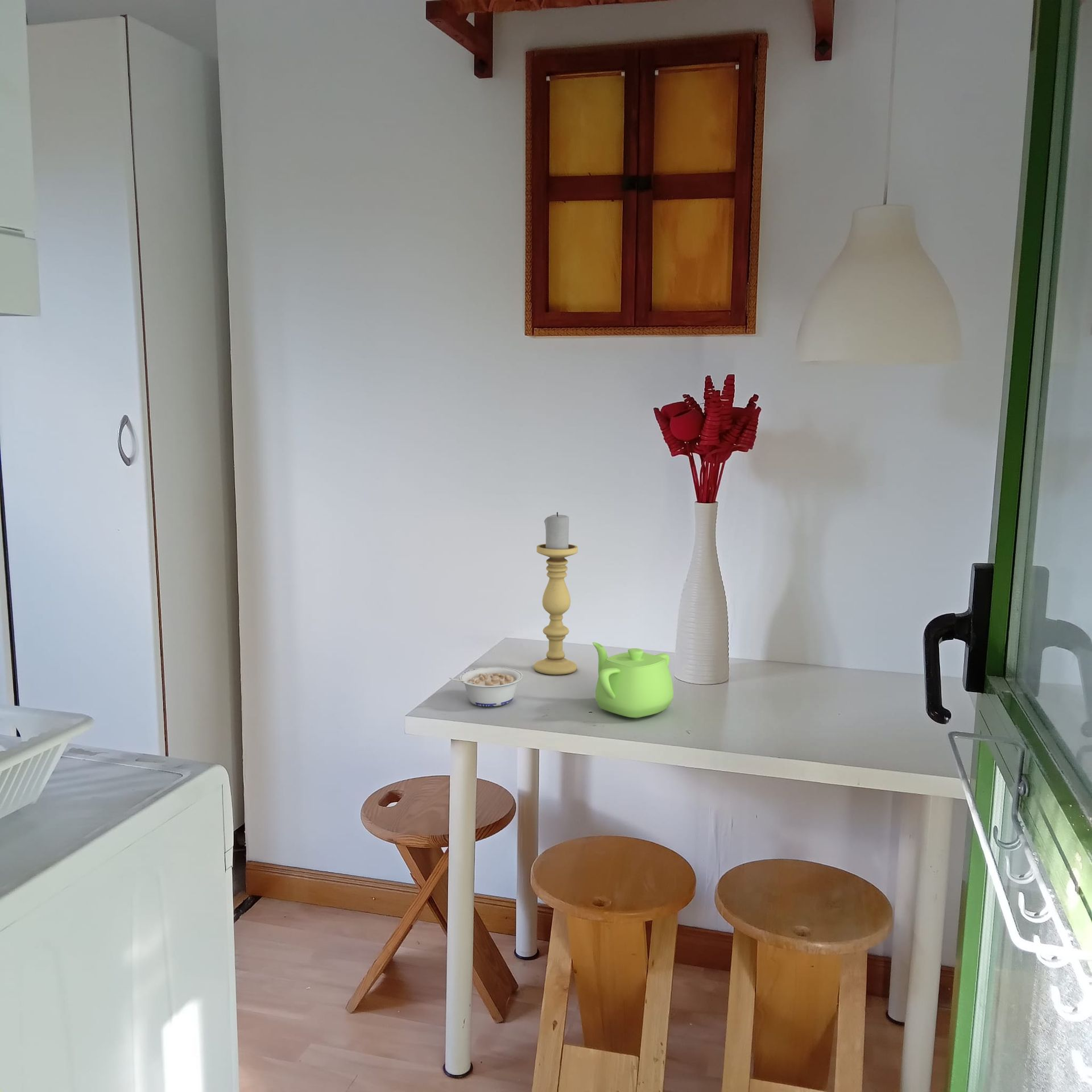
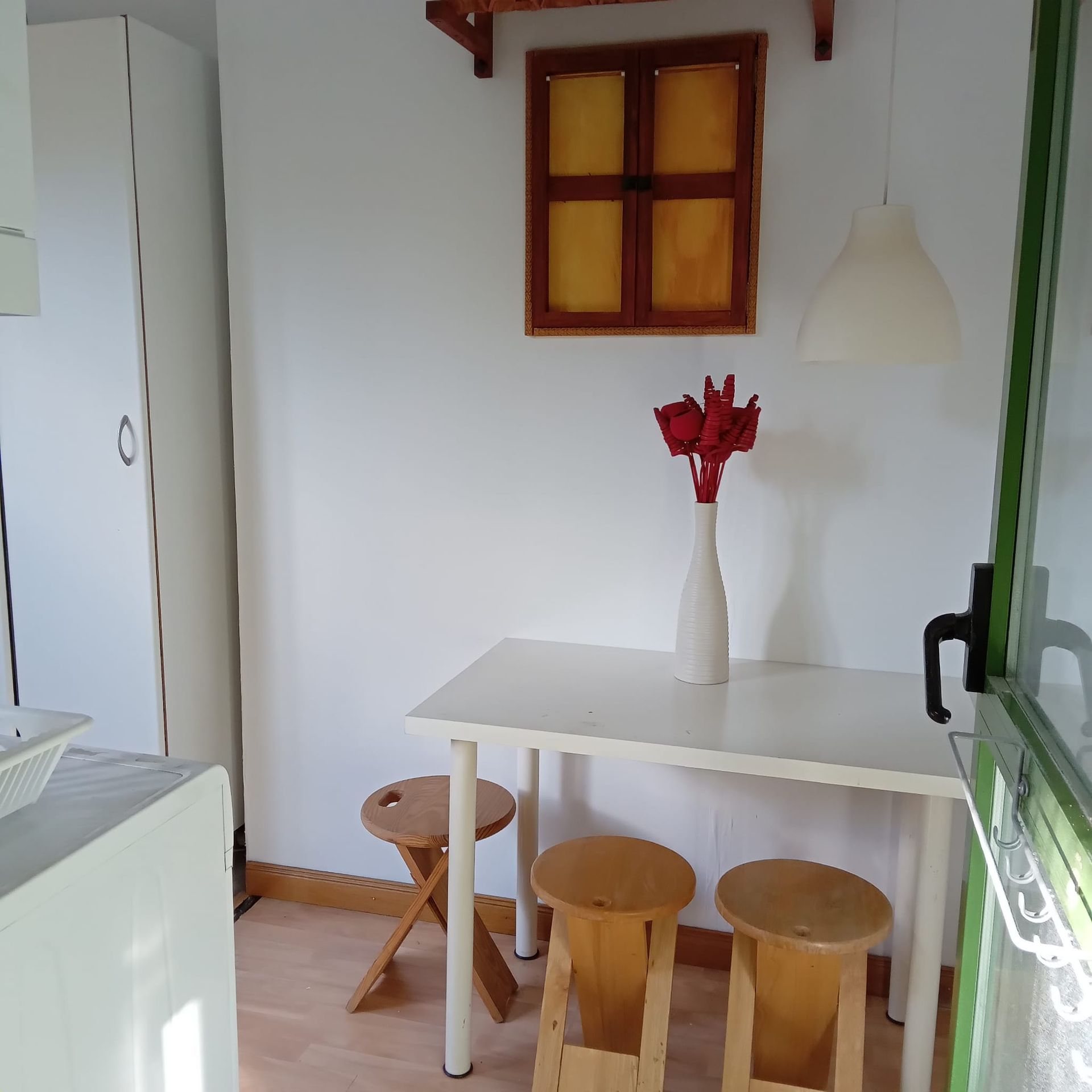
- teapot [592,642,674,718]
- candle holder [533,512,578,675]
- legume [448,667,523,707]
